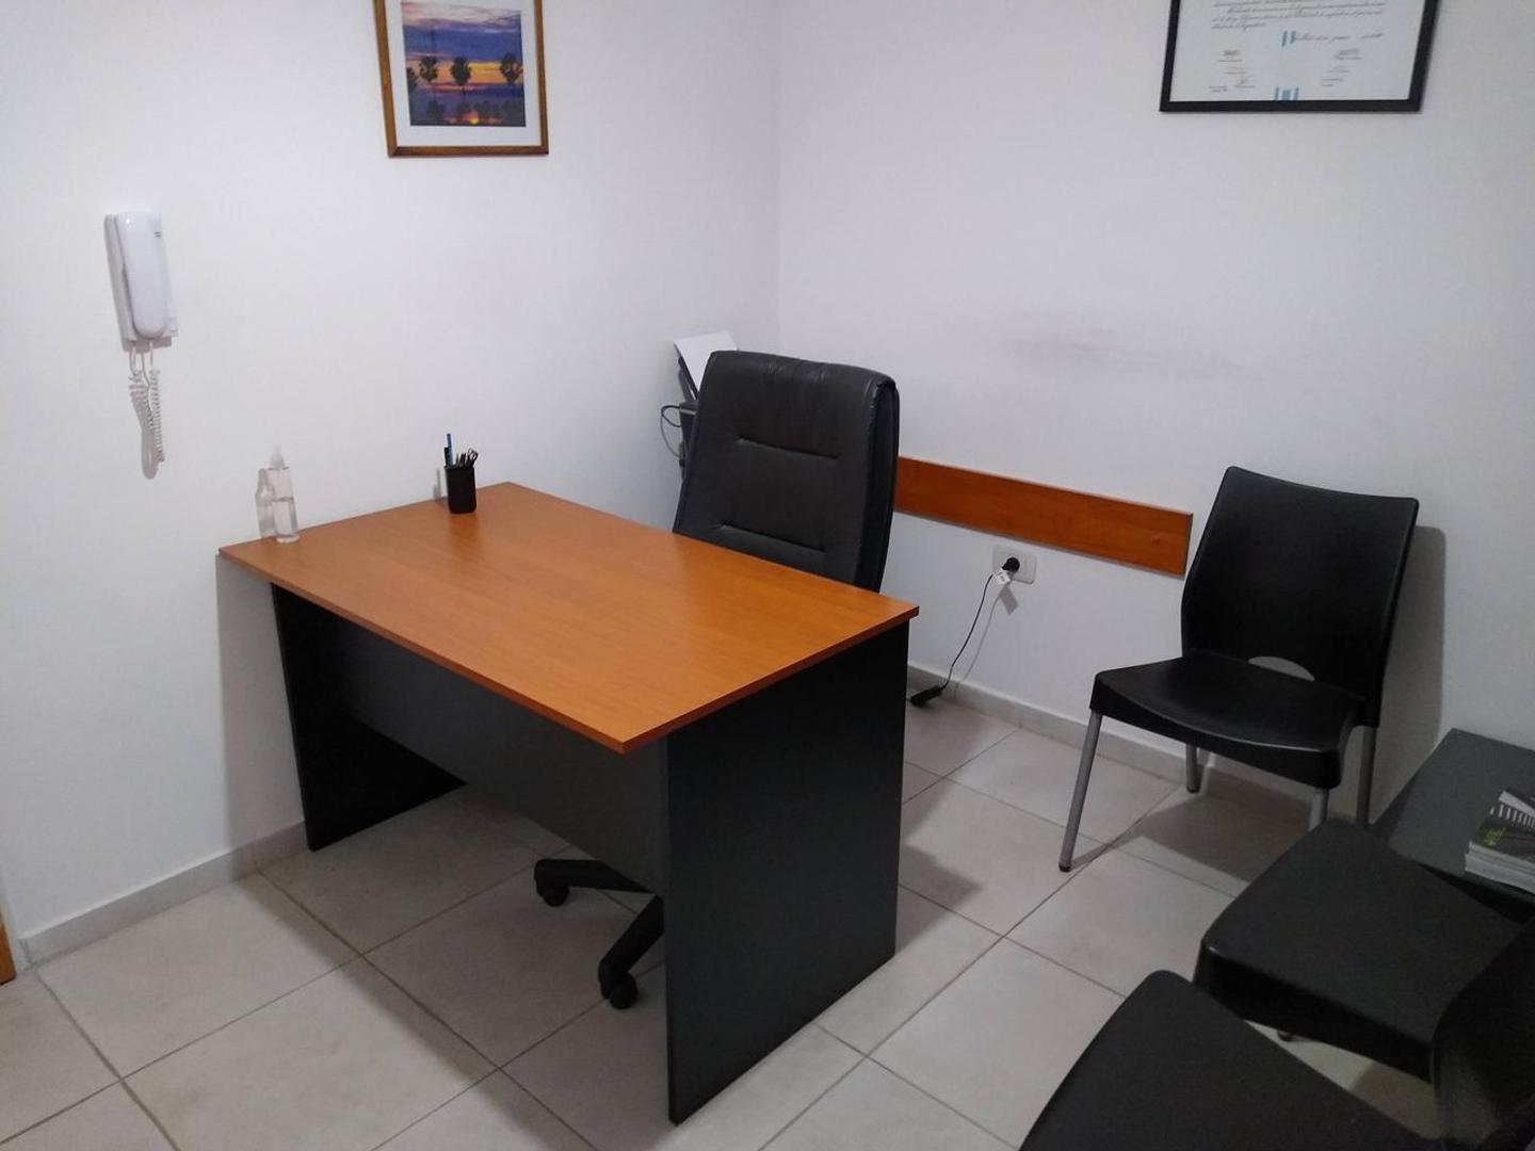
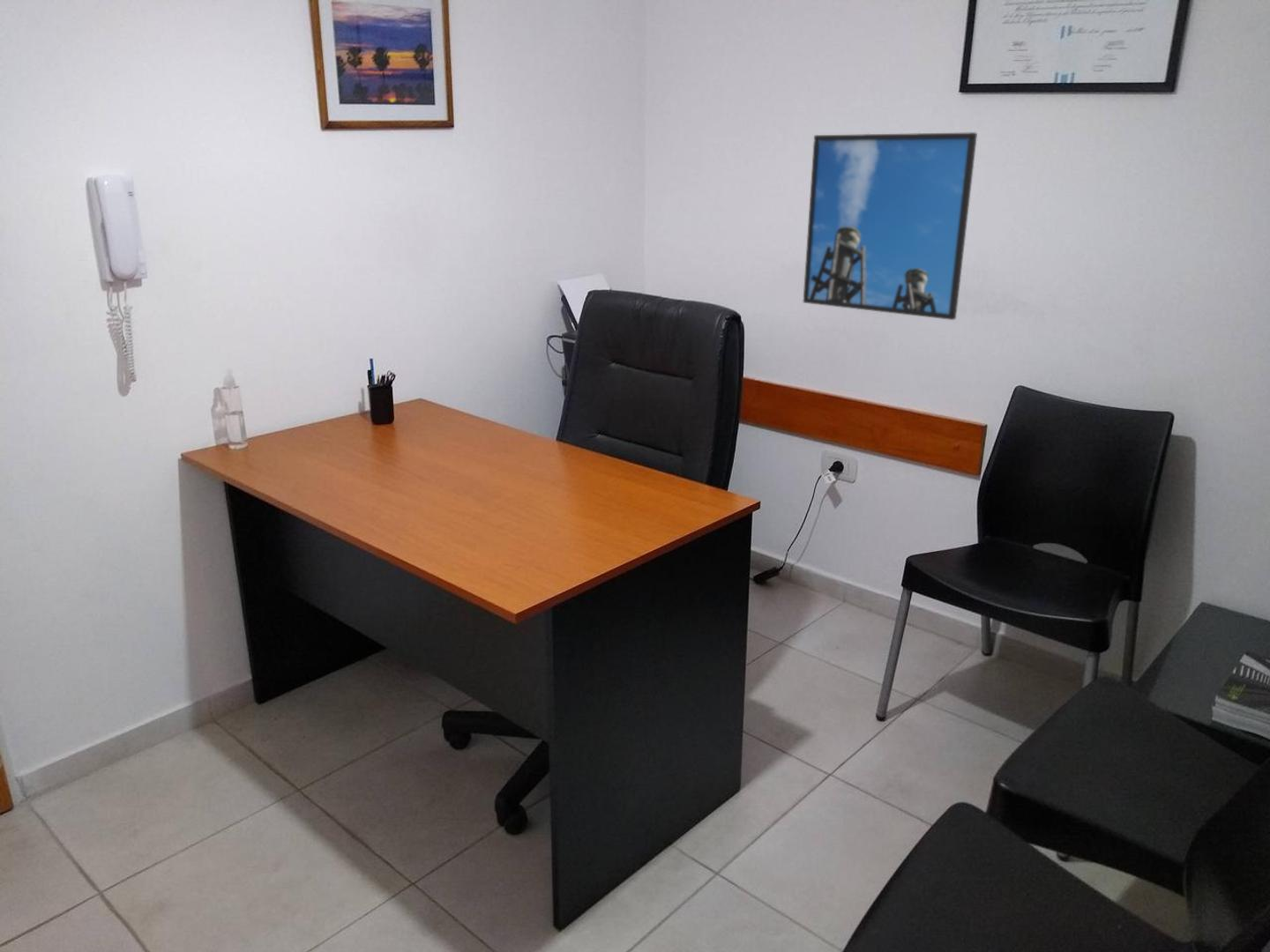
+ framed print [803,131,978,321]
